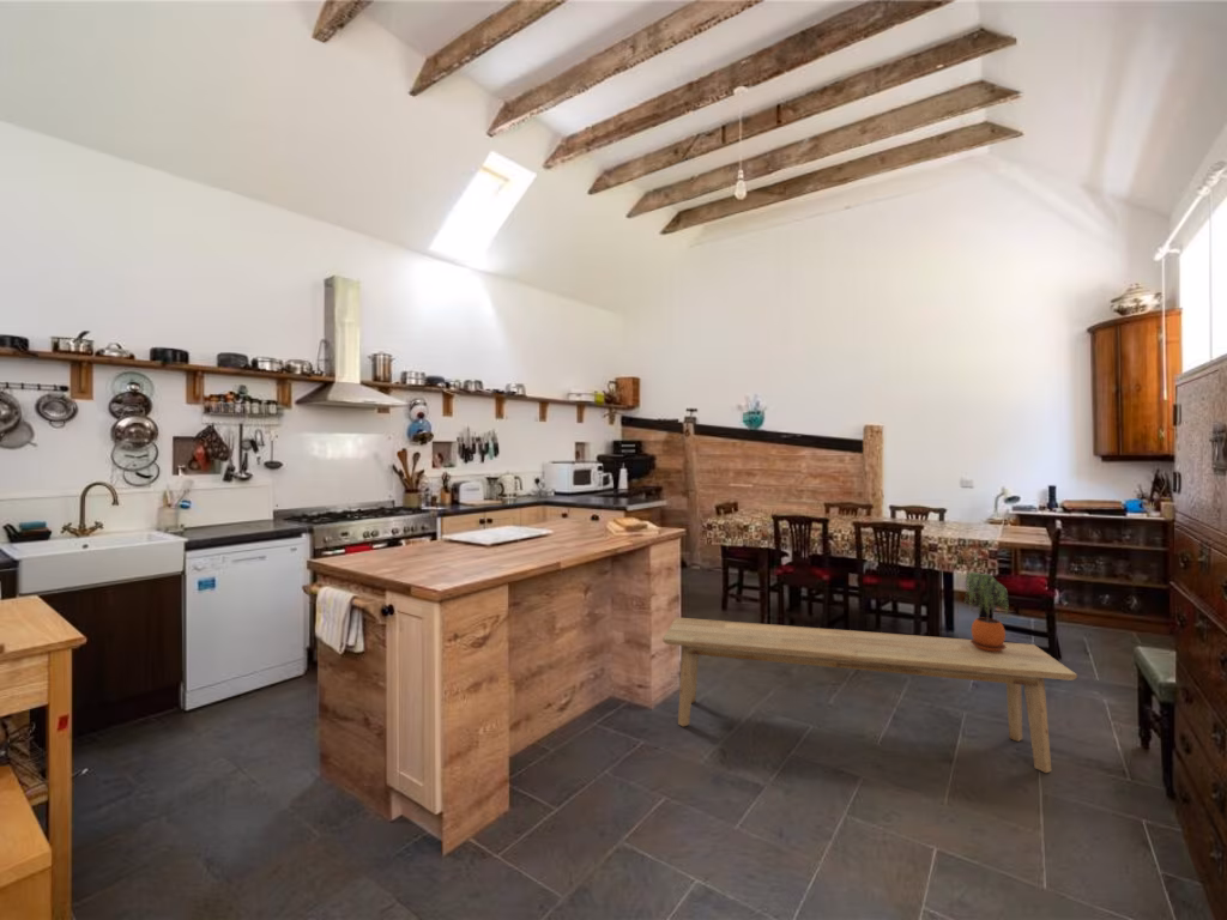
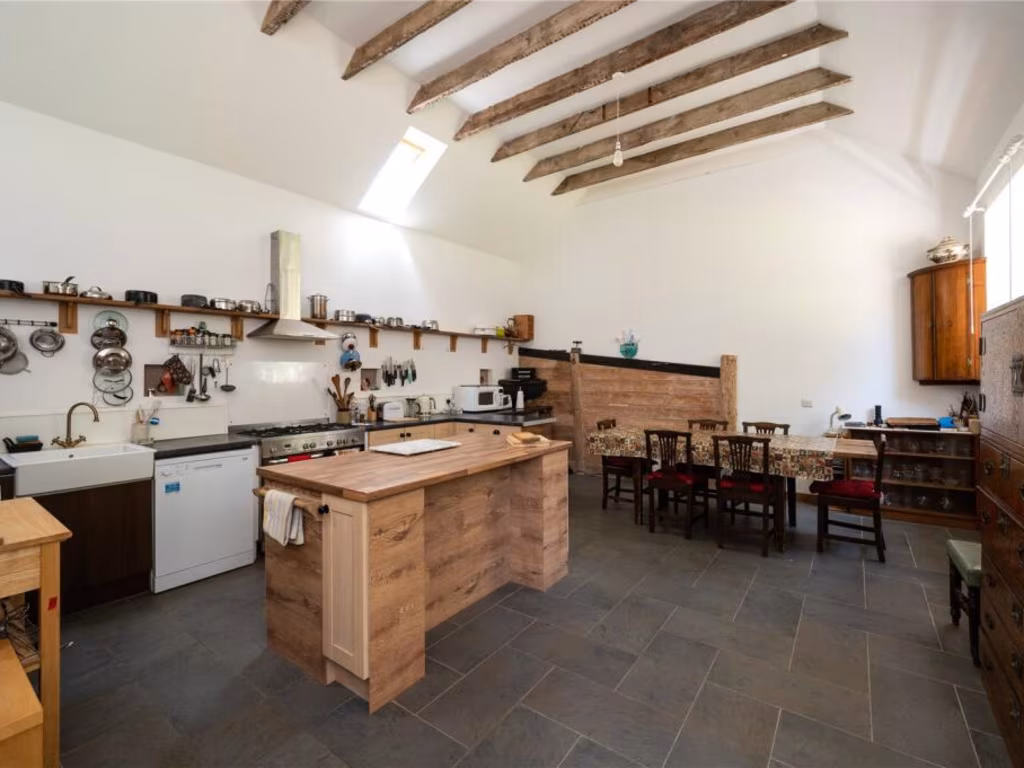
- bench [661,616,1078,774]
- potted plant [962,571,1011,652]
